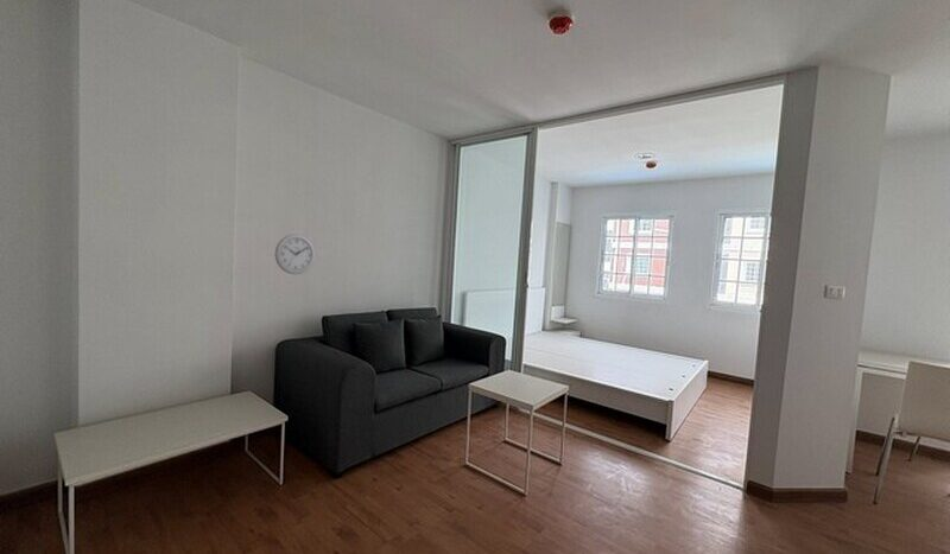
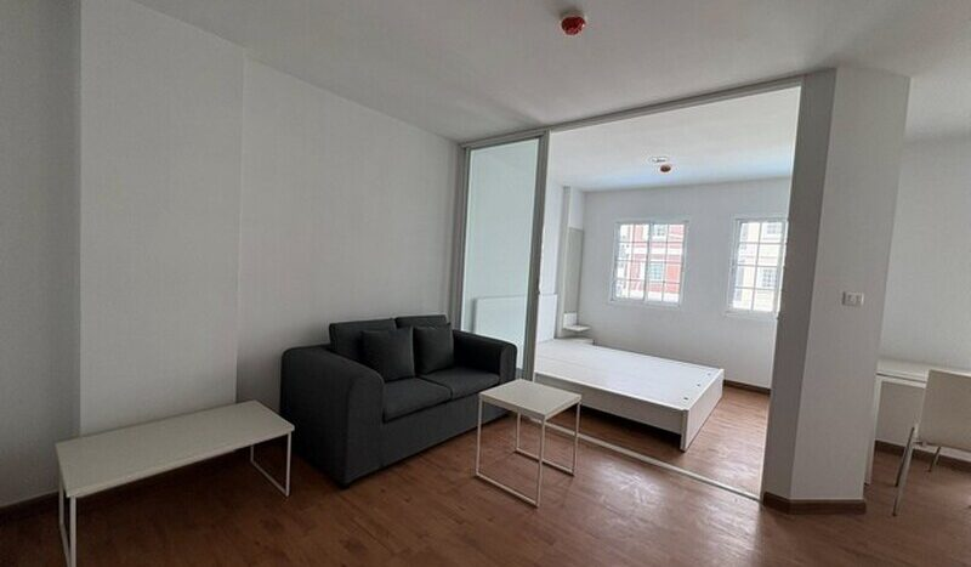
- wall clock [274,233,316,275]
